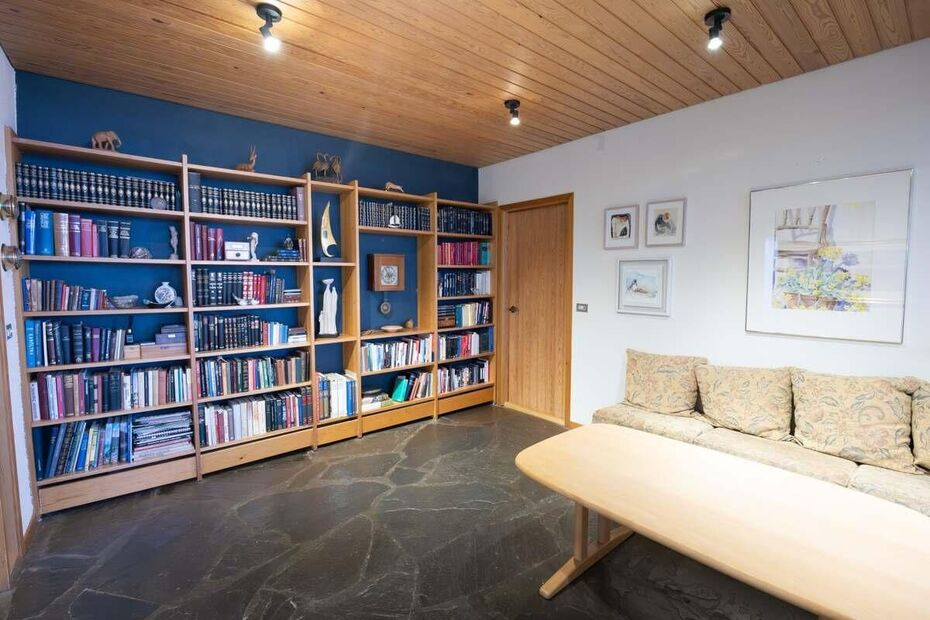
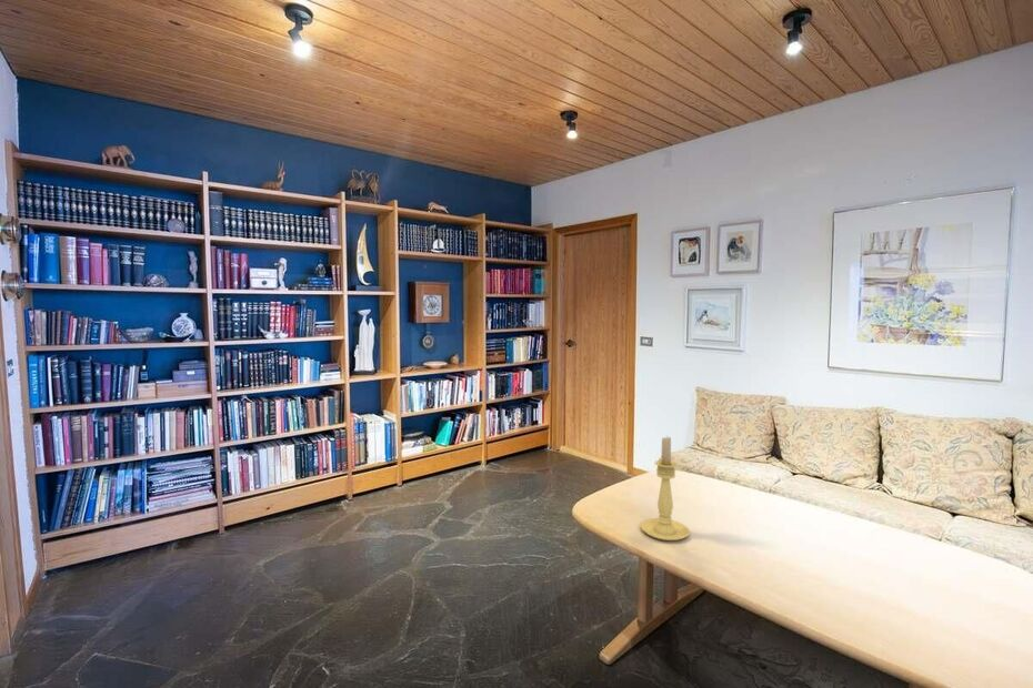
+ candle holder [640,435,691,542]
